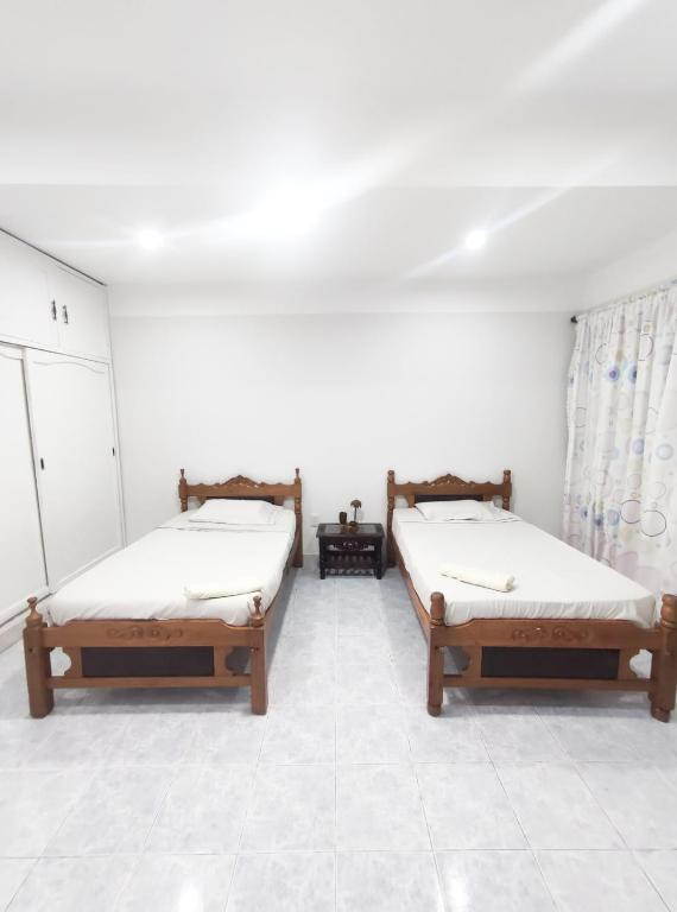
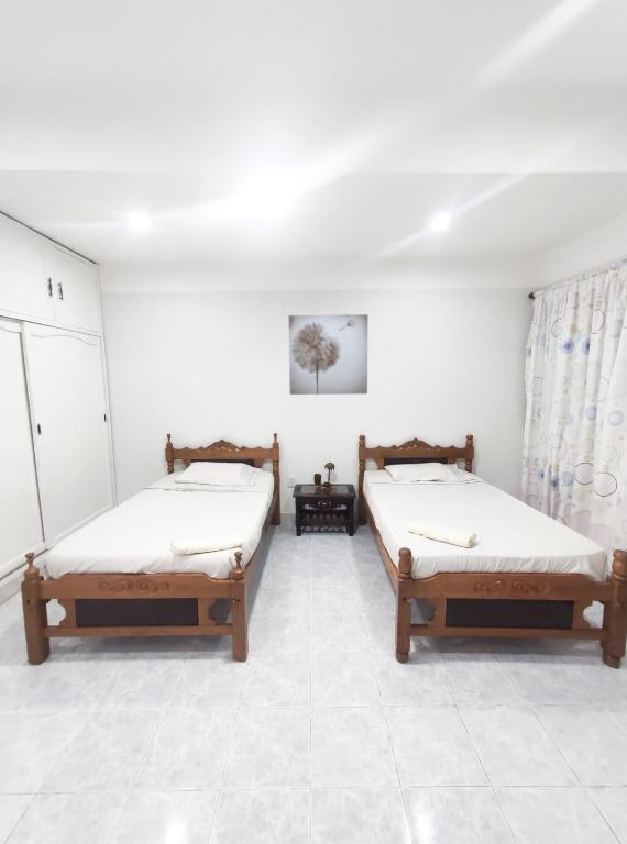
+ wall art [288,313,369,396]
